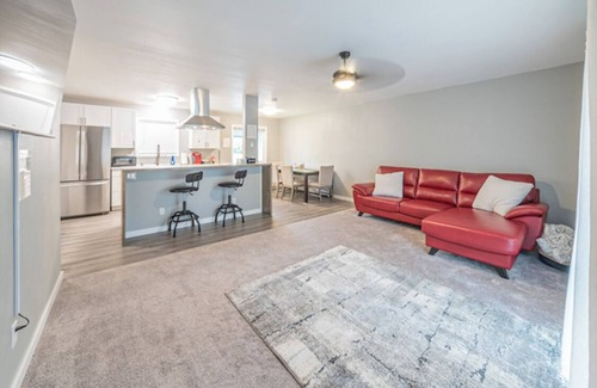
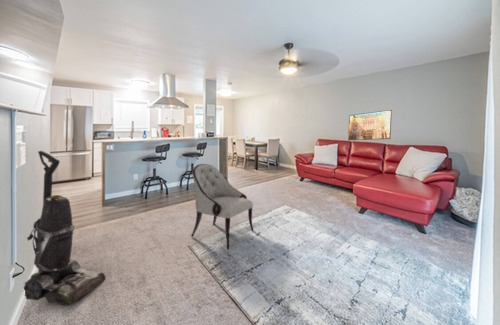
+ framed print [347,109,393,141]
+ vacuum cleaner [23,150,107,307]
+ armchair [190,163,254,251]
